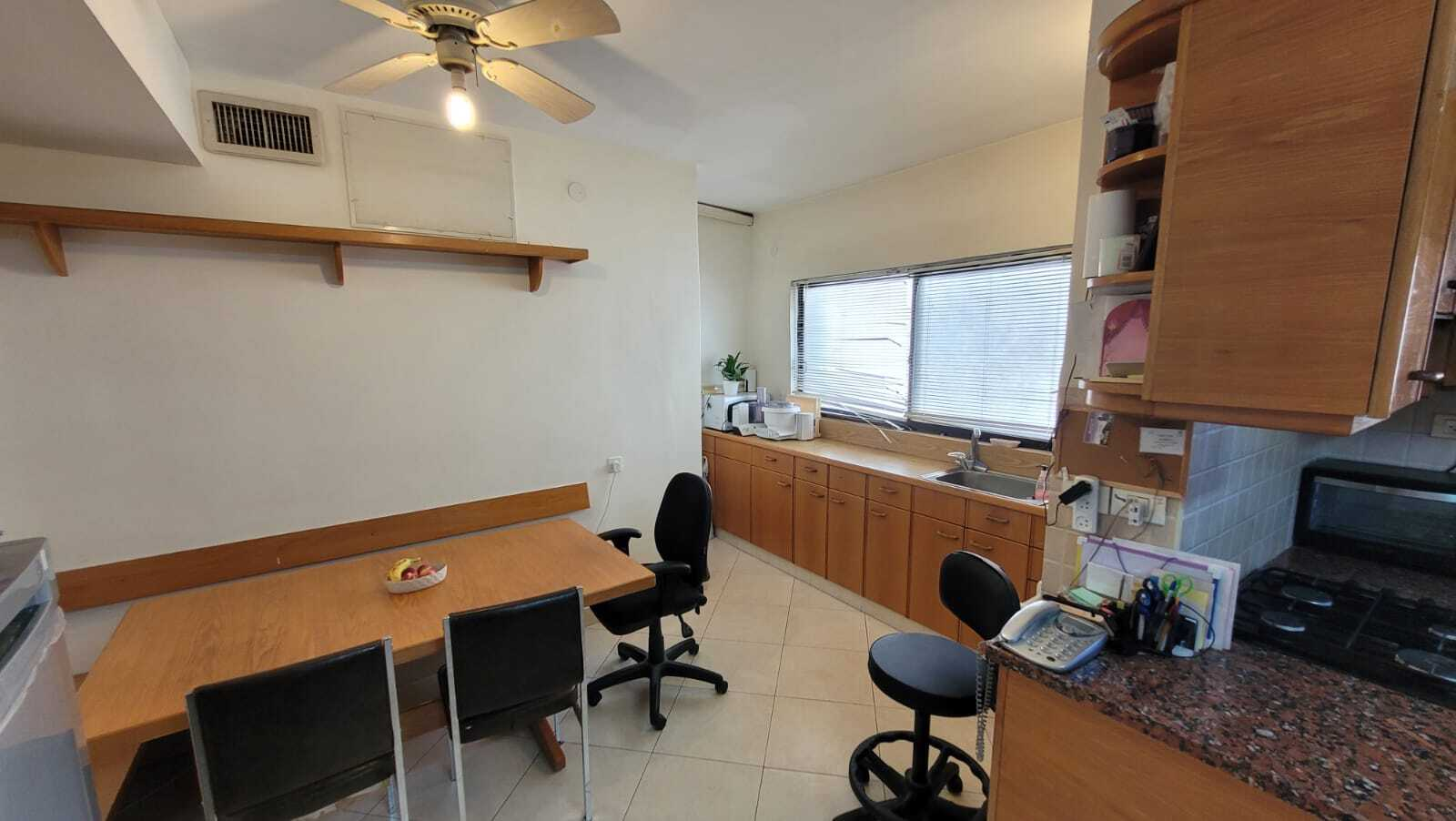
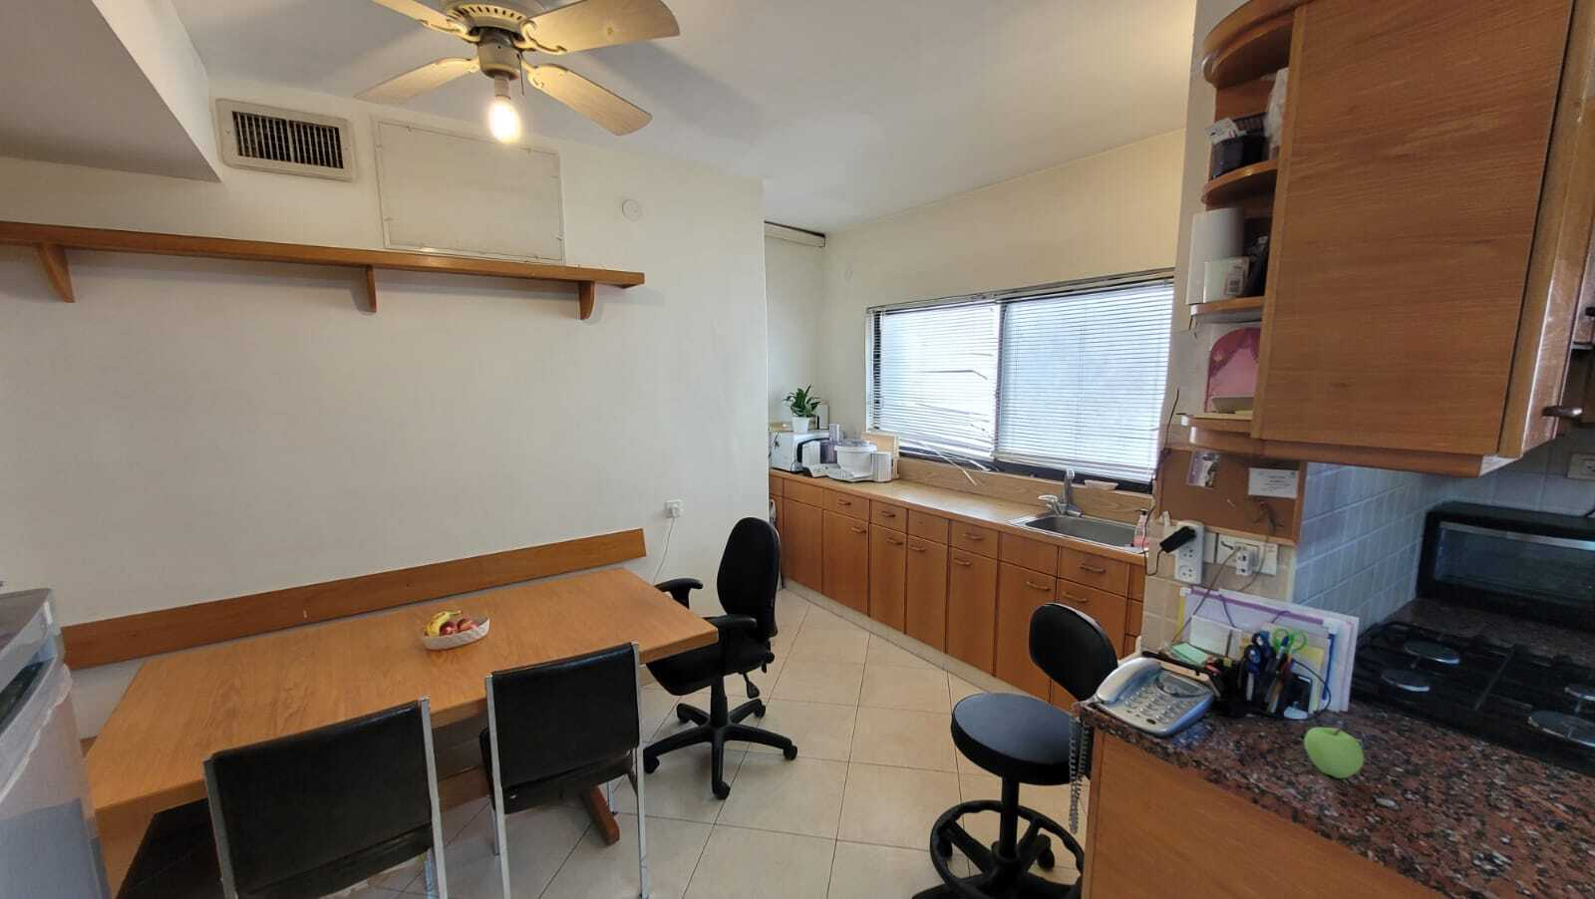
+ apple [1303,727,1365,780]
